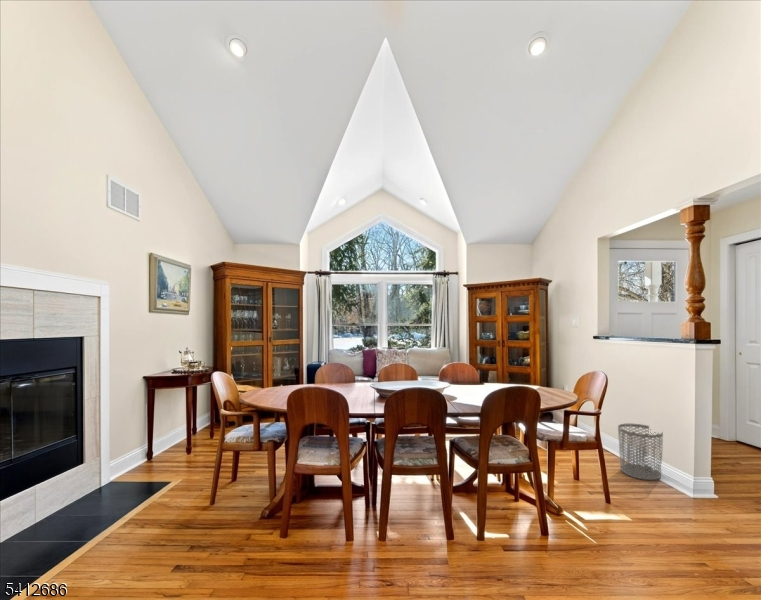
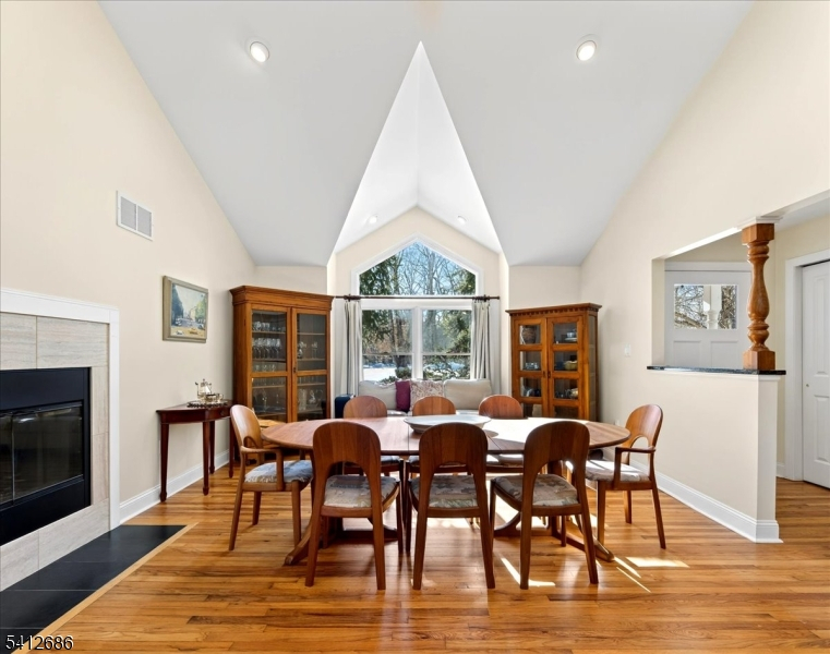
- waste bin [617,423,664,481]
